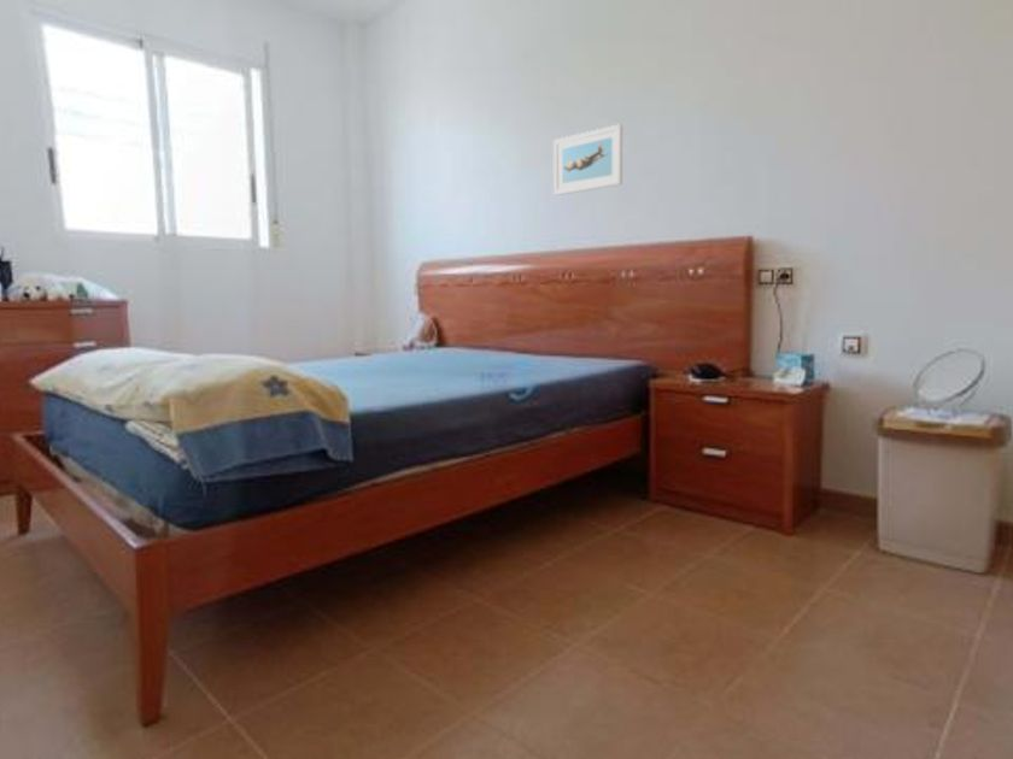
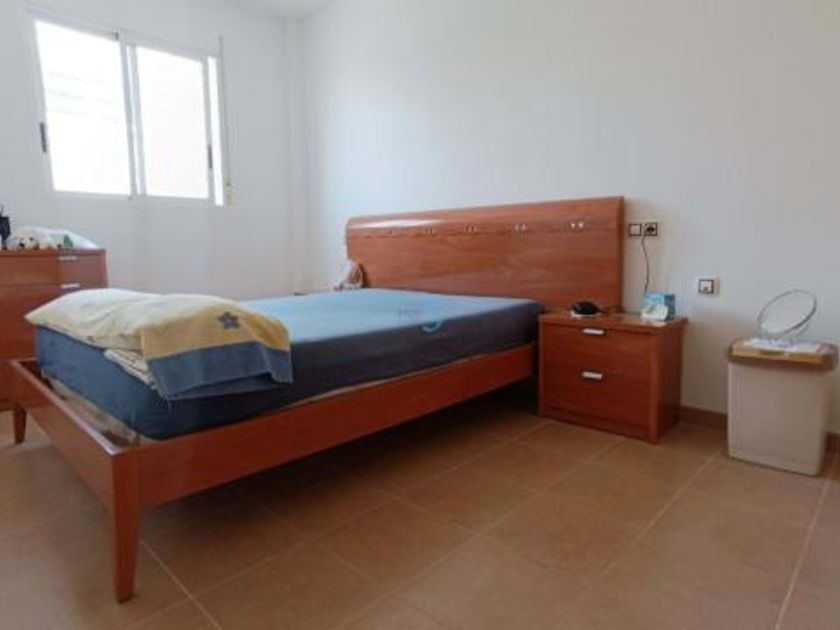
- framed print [552,123,623,196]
